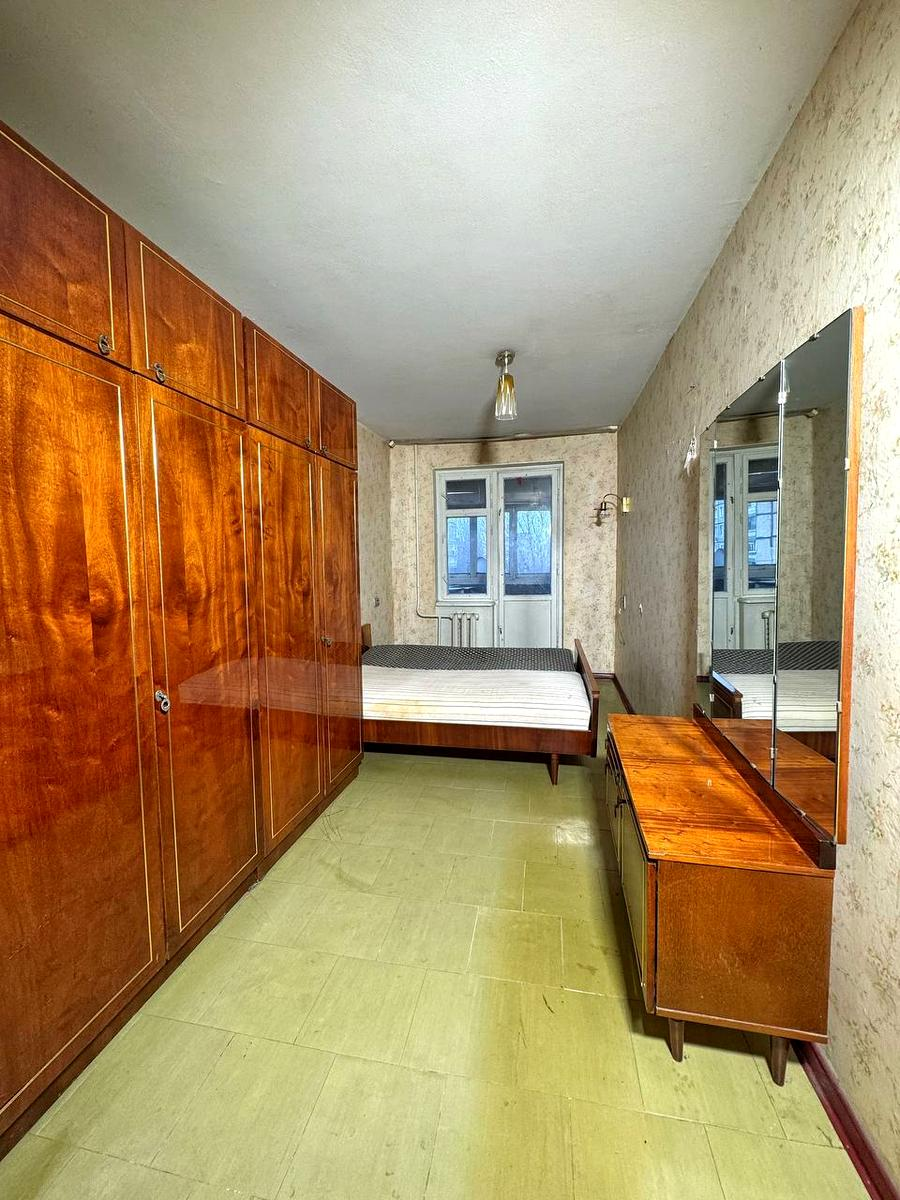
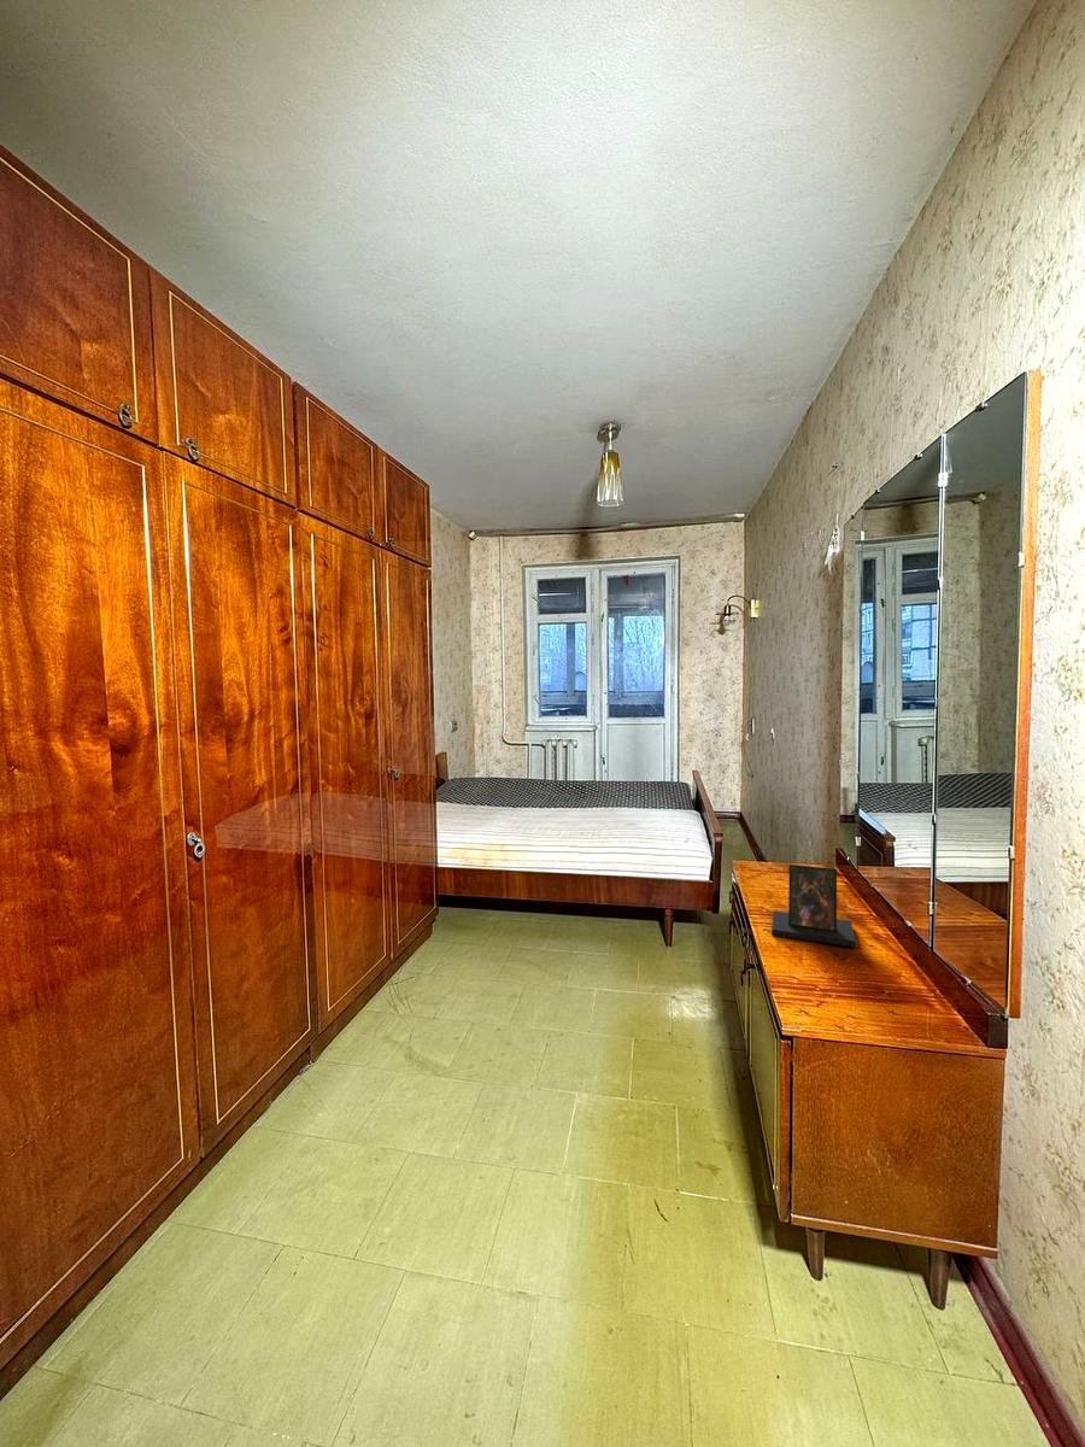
+ photo frame [770,863,857,948]
